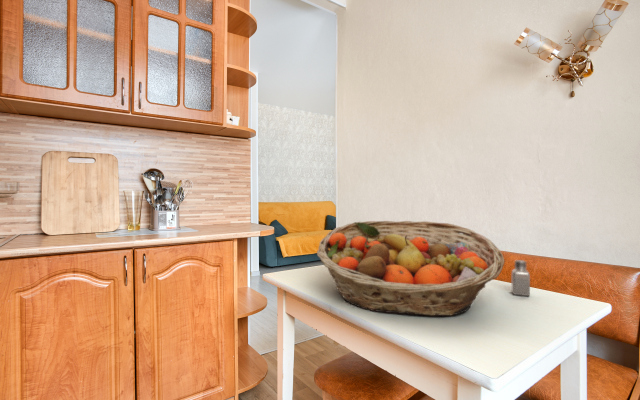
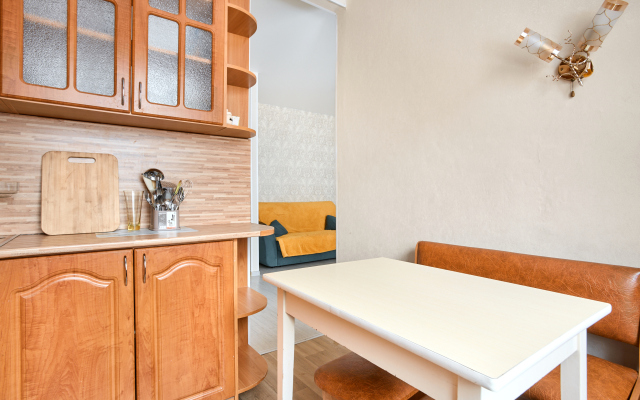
- fruit basket [316,220,506,317]
- saltshaker [511,259,531,297]
